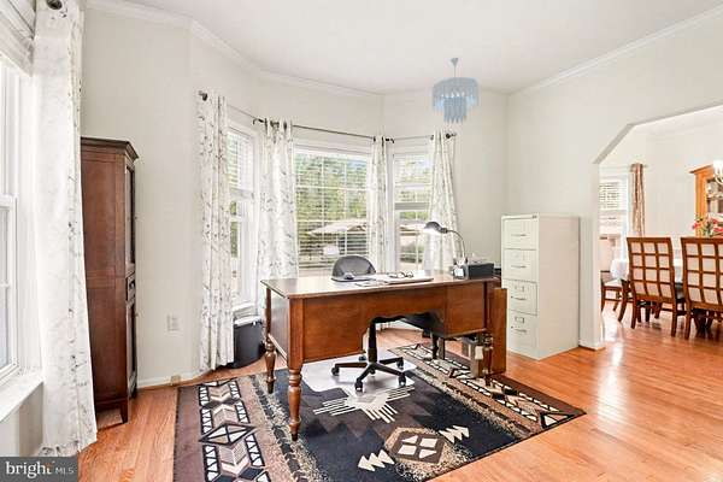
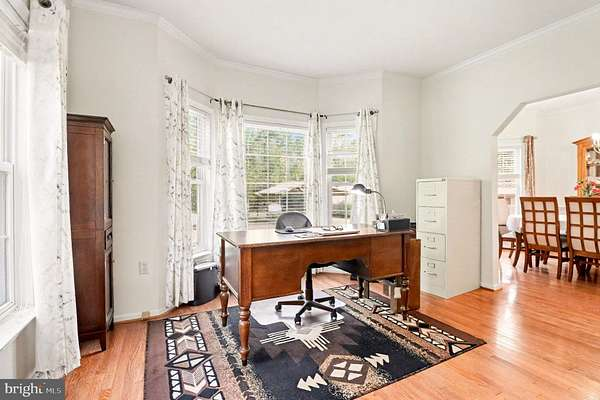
- ceiling light fixture [431,57,480,125]
